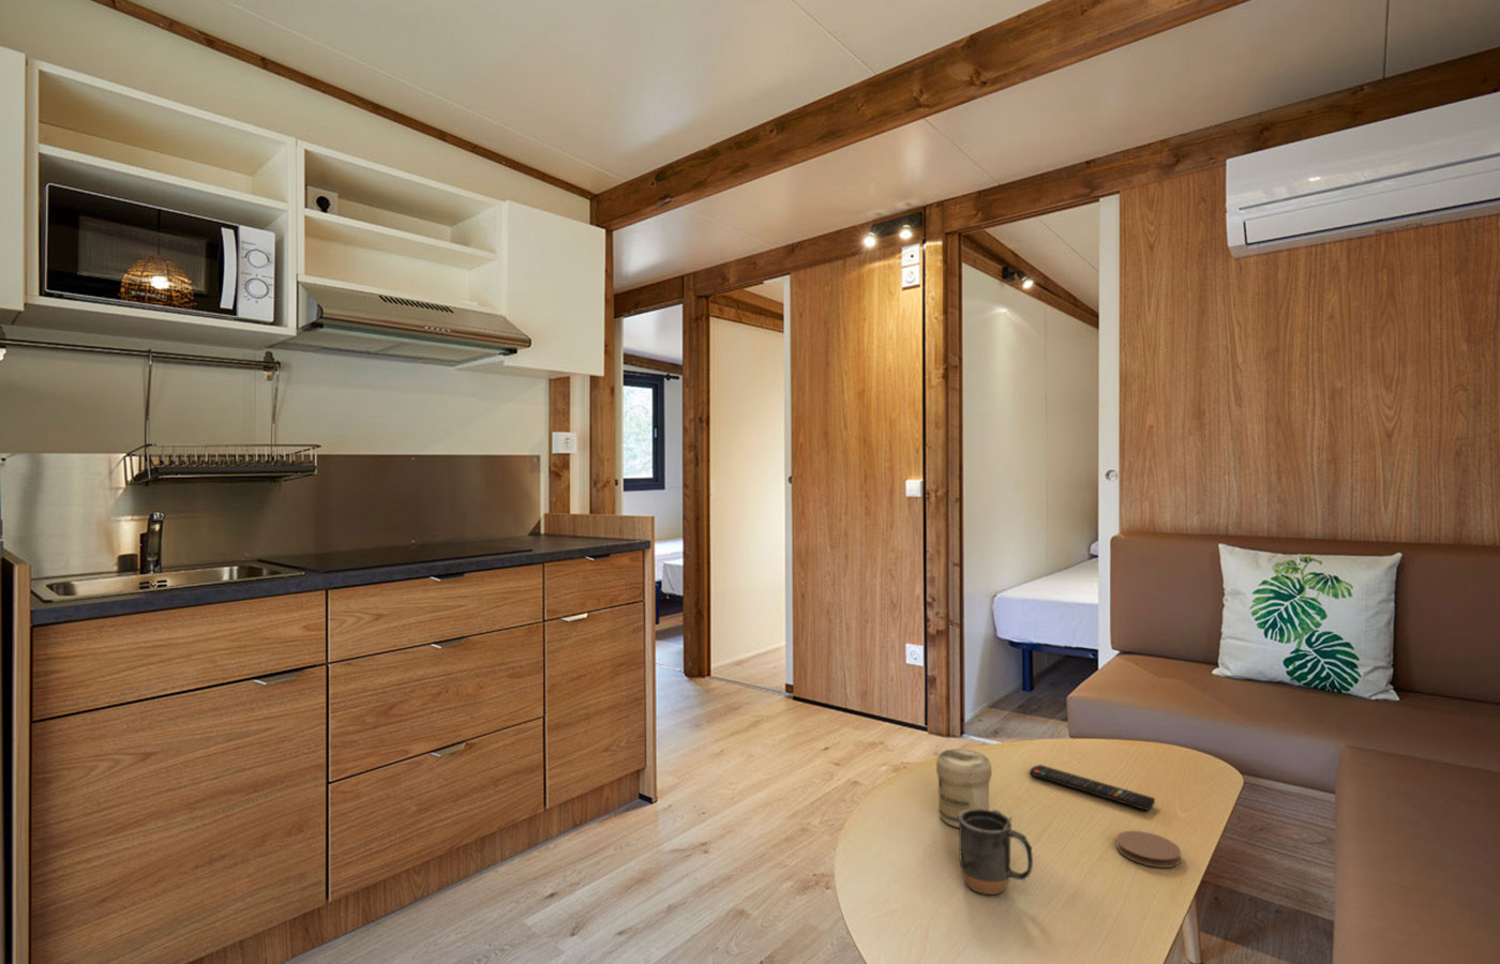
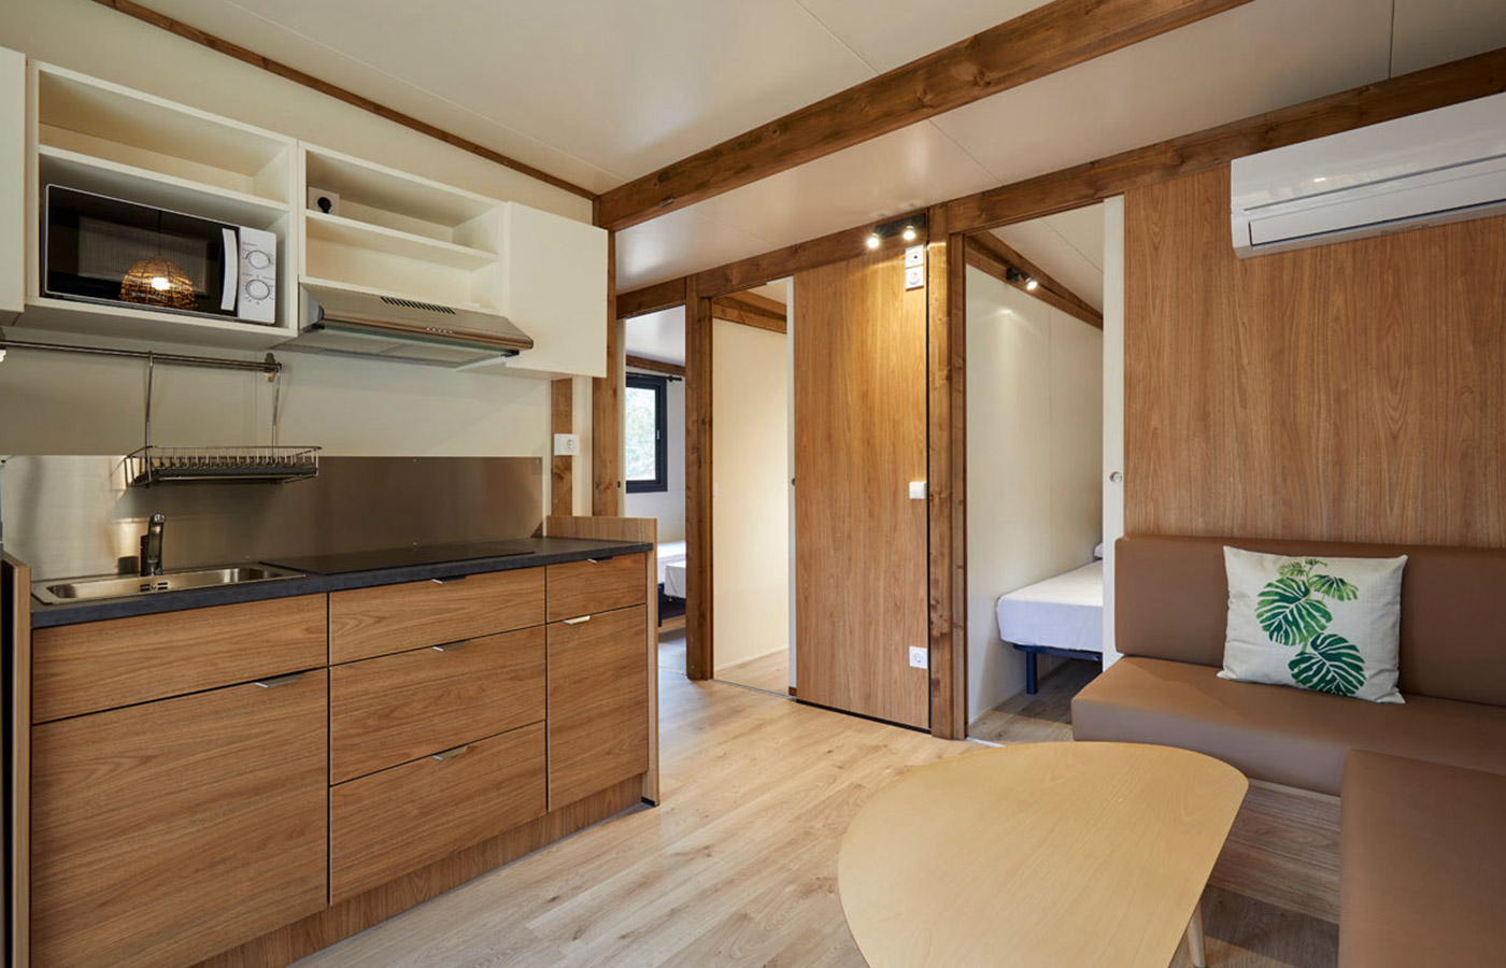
- coaster [1115,831,1182,869]
- remote control [1029,764,1156,812]
- jar [936,748,993,830]
- mug [958,809,1034,895]
